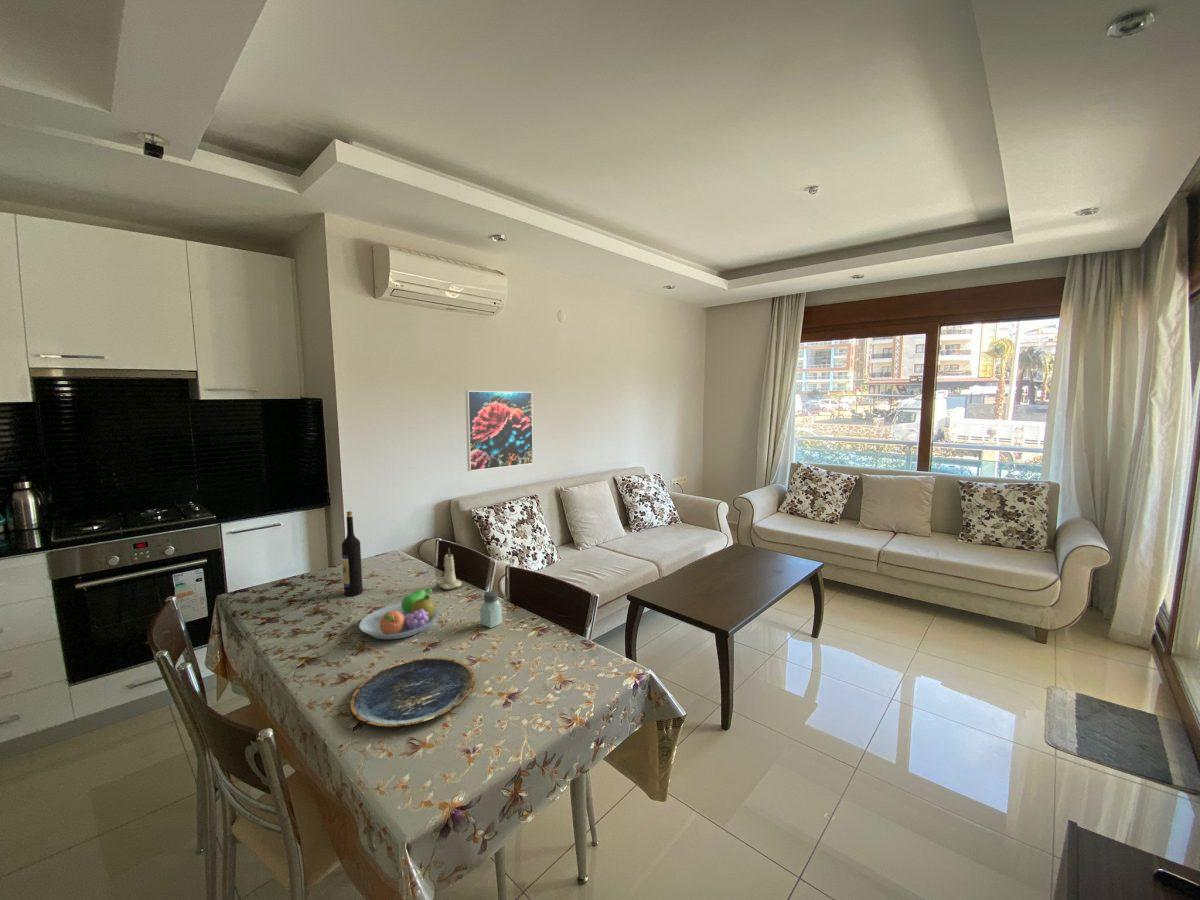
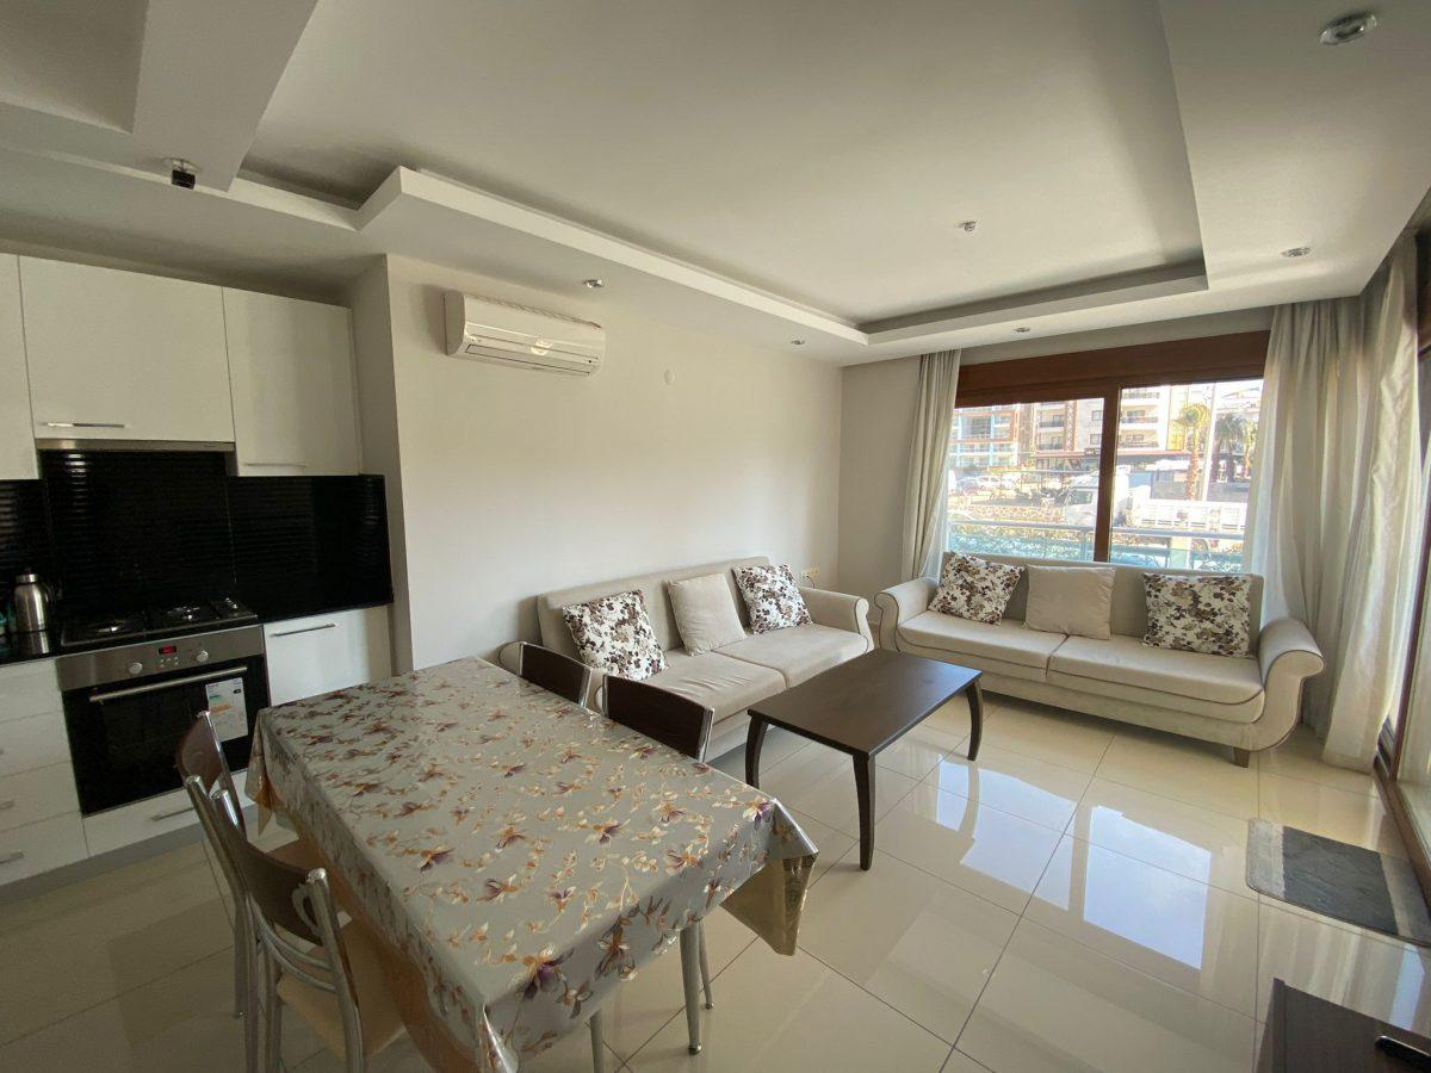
- plate [350,657,476,728]
- saltshaker [479,590,503,629]
- fruit bowl [359,587,440,640]
- wine bottle [341,510,364,597]
- candle [438,547,462,590]
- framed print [464,390,534,472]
